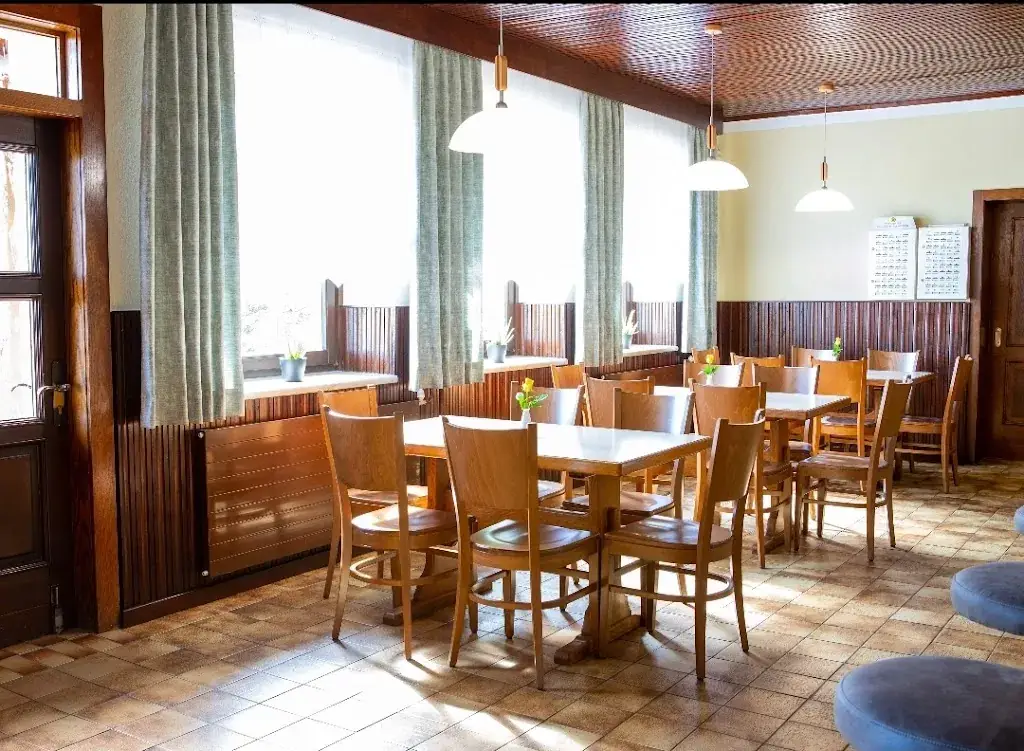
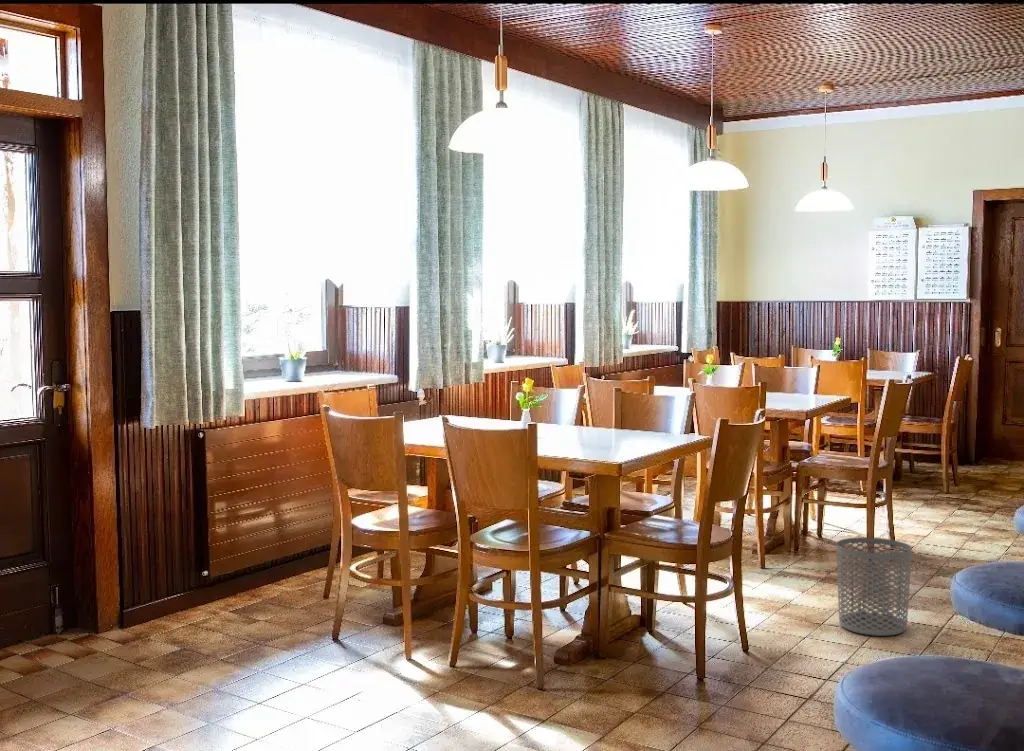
+ waste bin [836,537,913,637]
